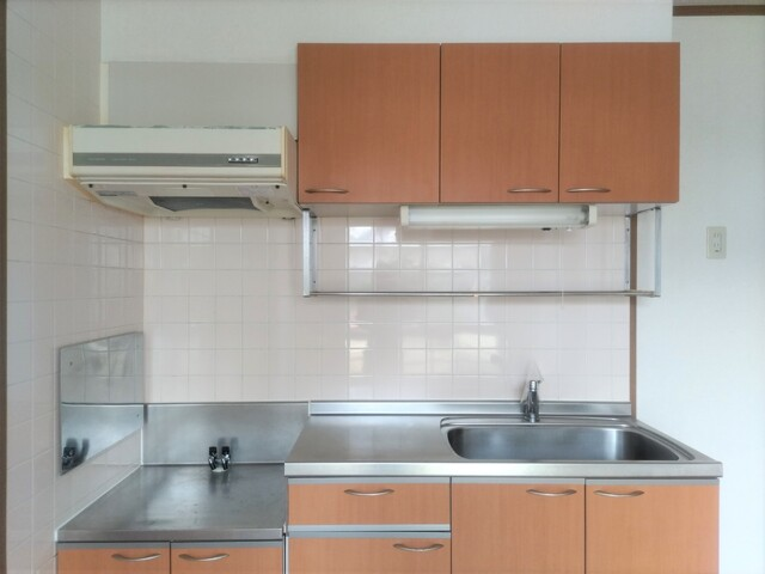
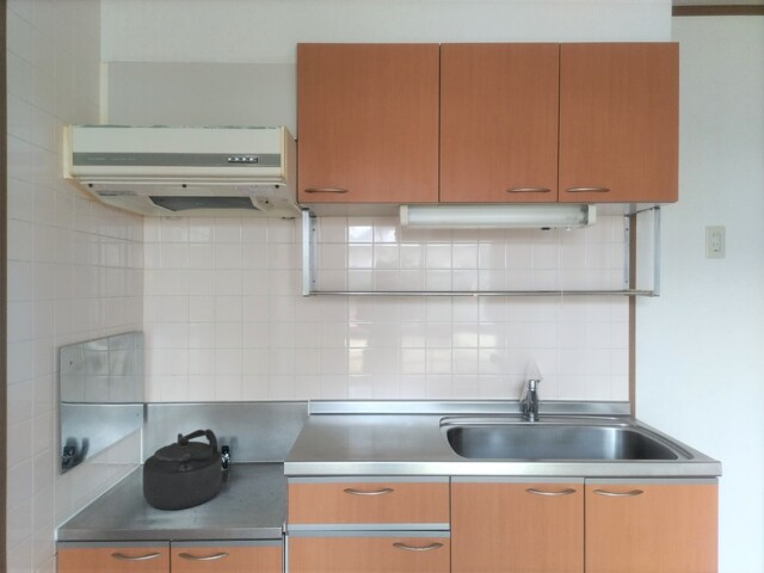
+ kettle [142,429,223,511]
